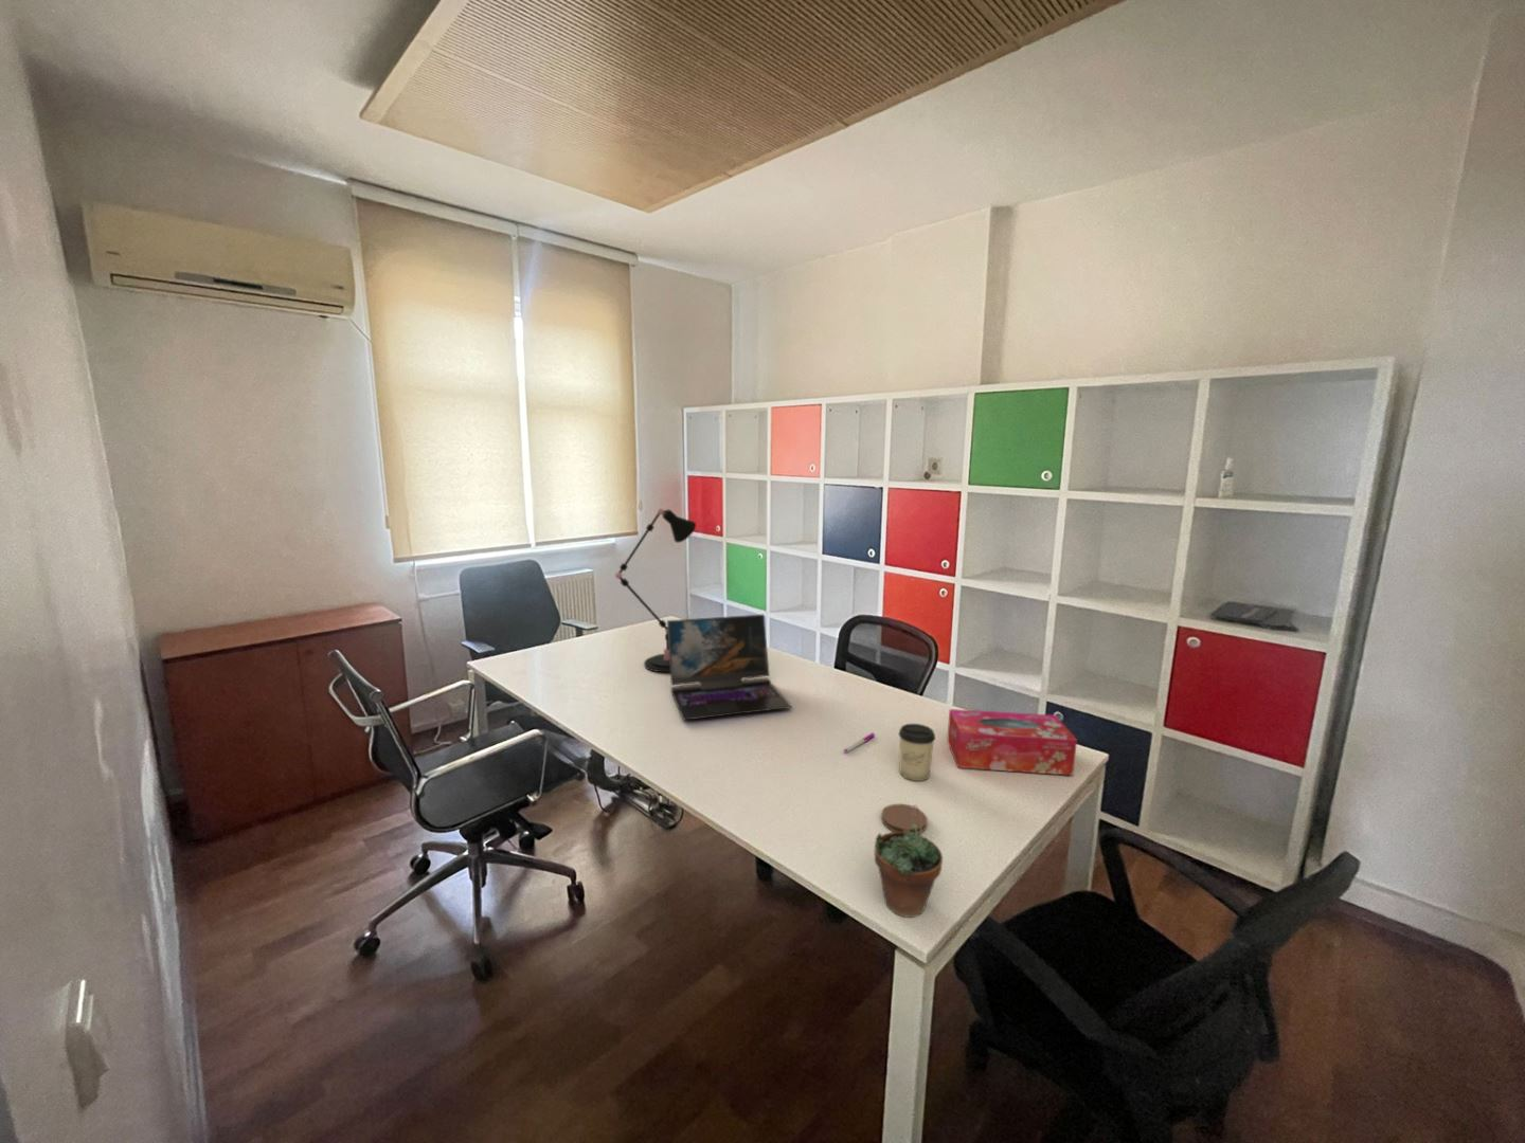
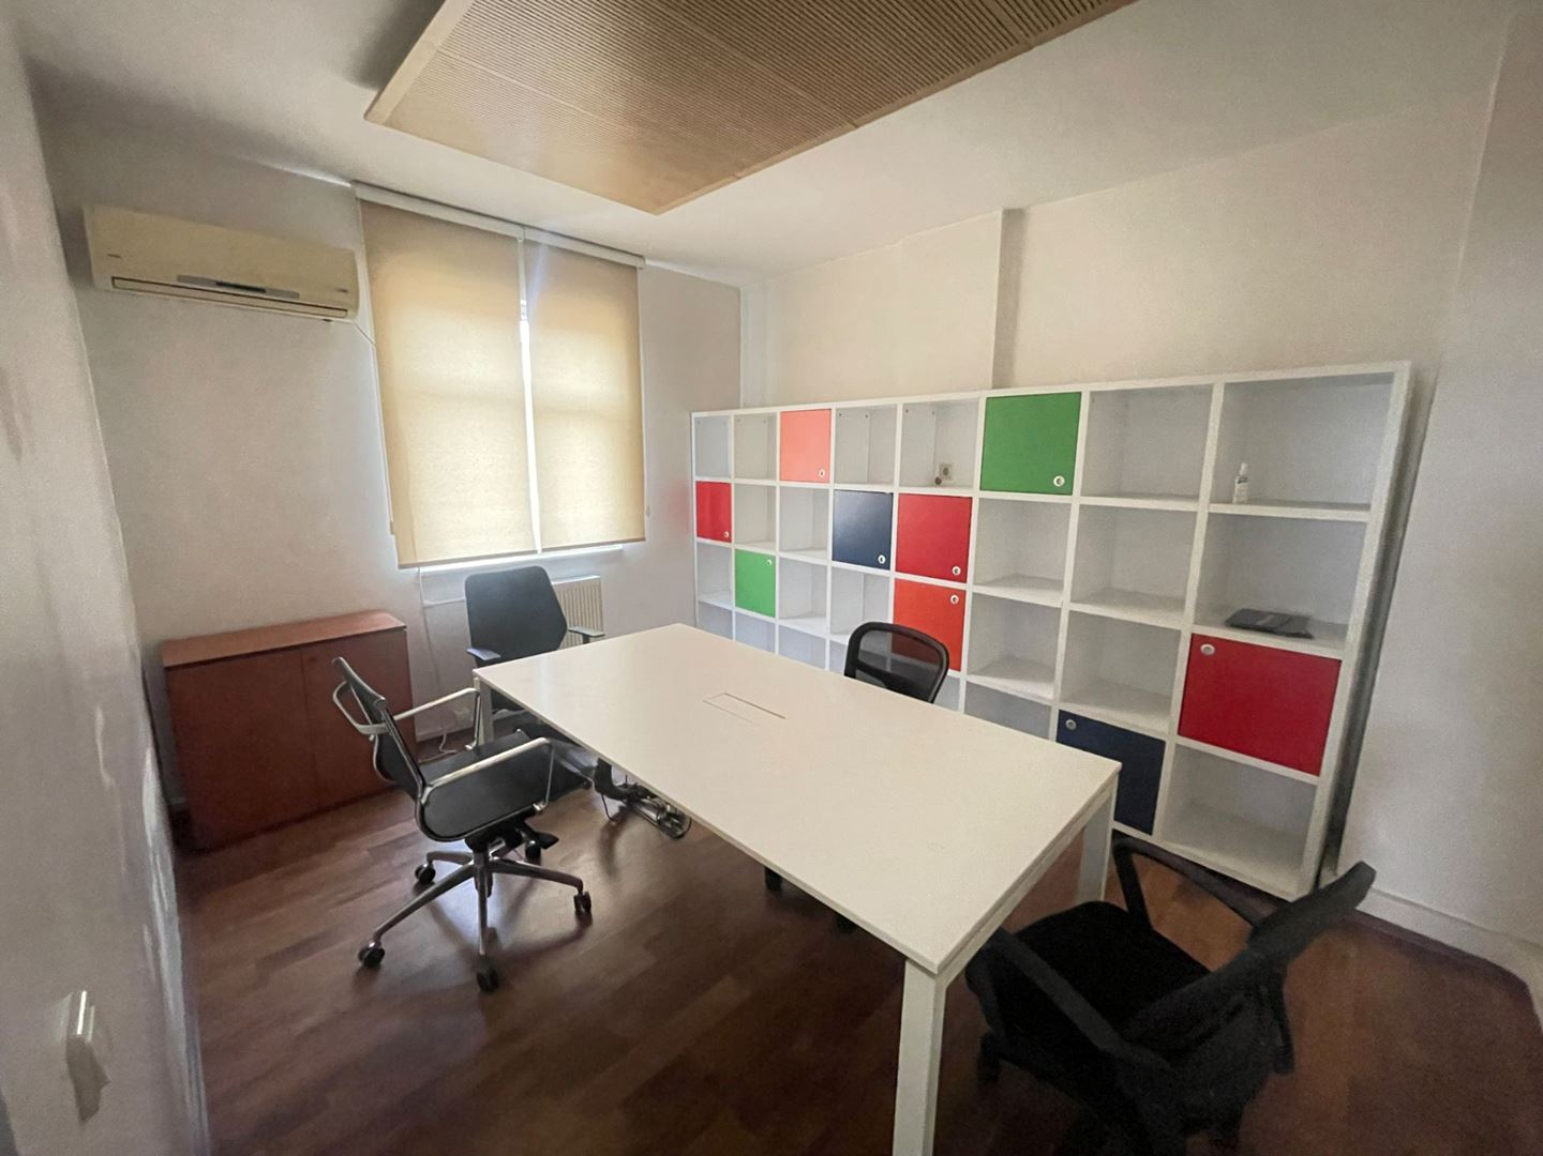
- tissue box [946,708,1078,777]
- succulent plant [874,804,944,918]
- laptop [666,614,794,722]
- cup [898,723,937,782]
- coaster [880,803,928,834]
- desk lamp [615,508,696,674]
- pen [843,732,875,754]
